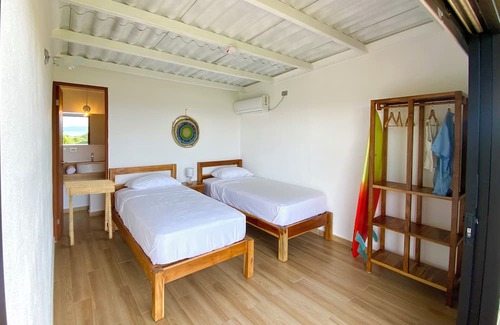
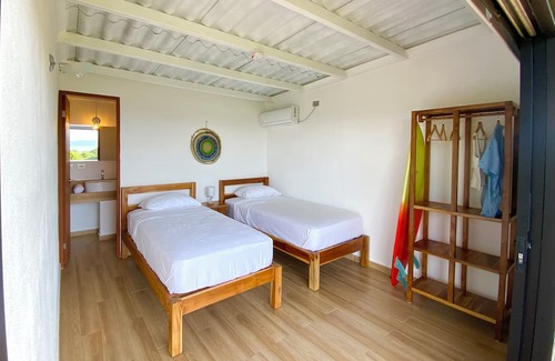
- side table [63,179,117,247]
